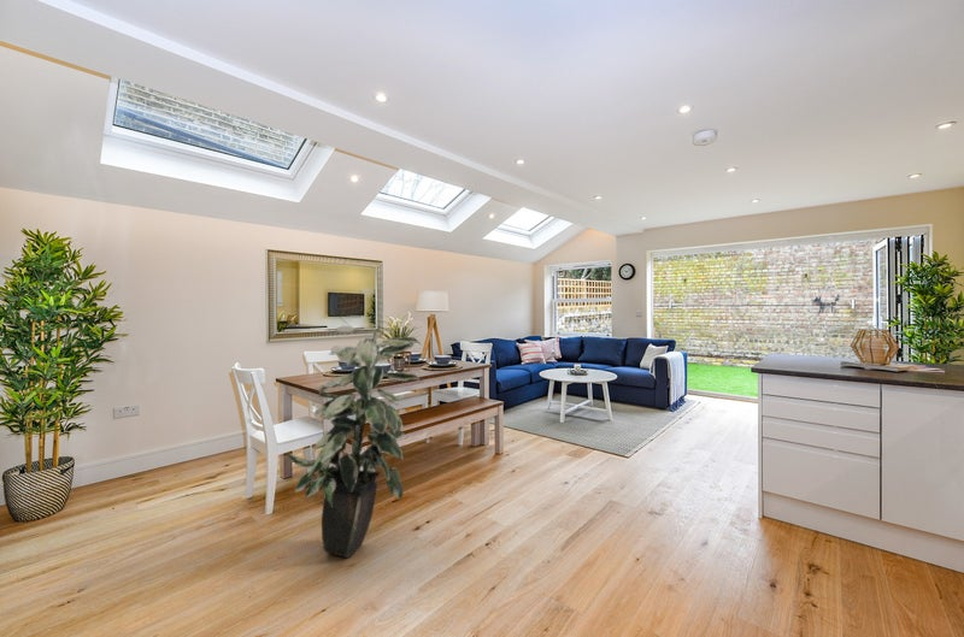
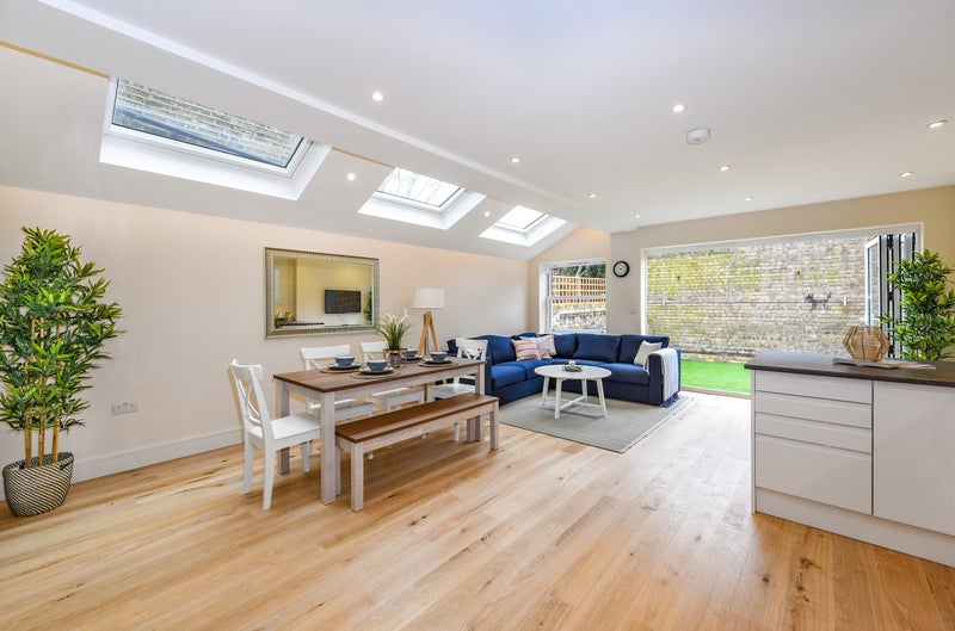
- indoor plant [286,325,422,559]
